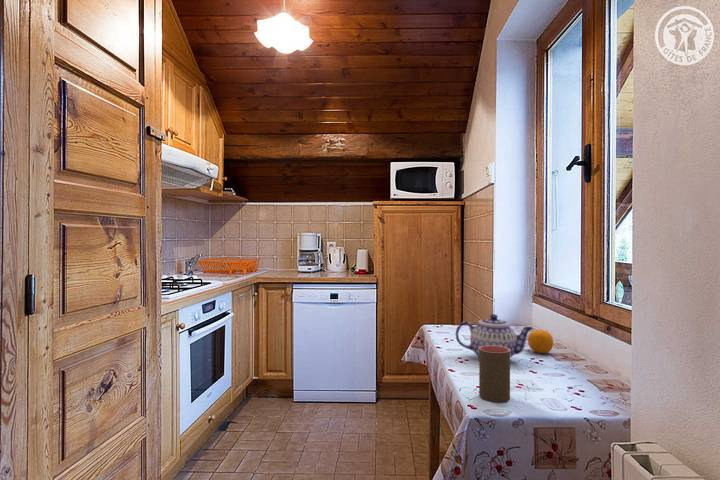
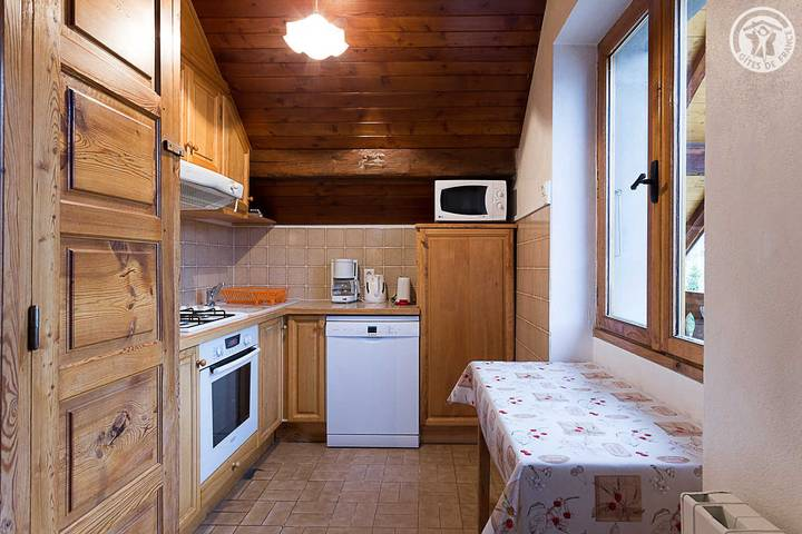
- cup [478,346,511,403]
- fruit [527,329,554,354]
- teapot [455,313,534,359]
